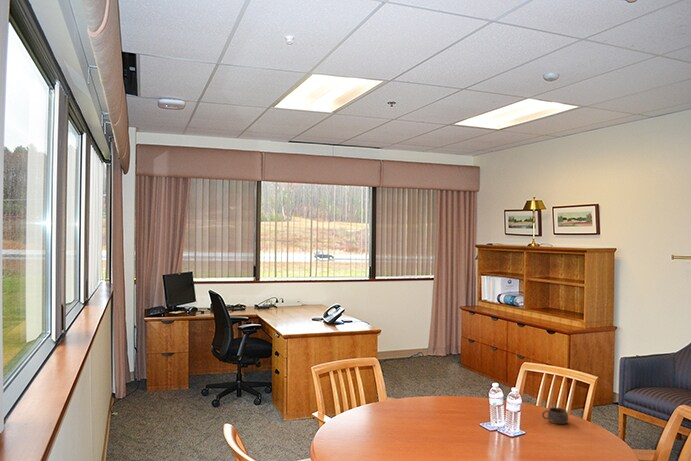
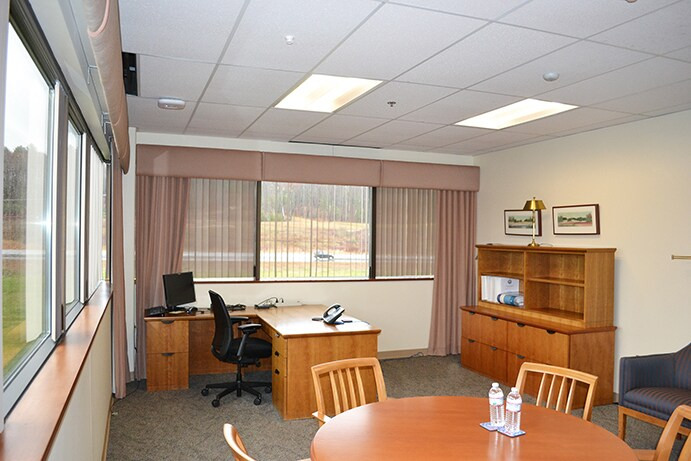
- cup [541,407,569,425]
